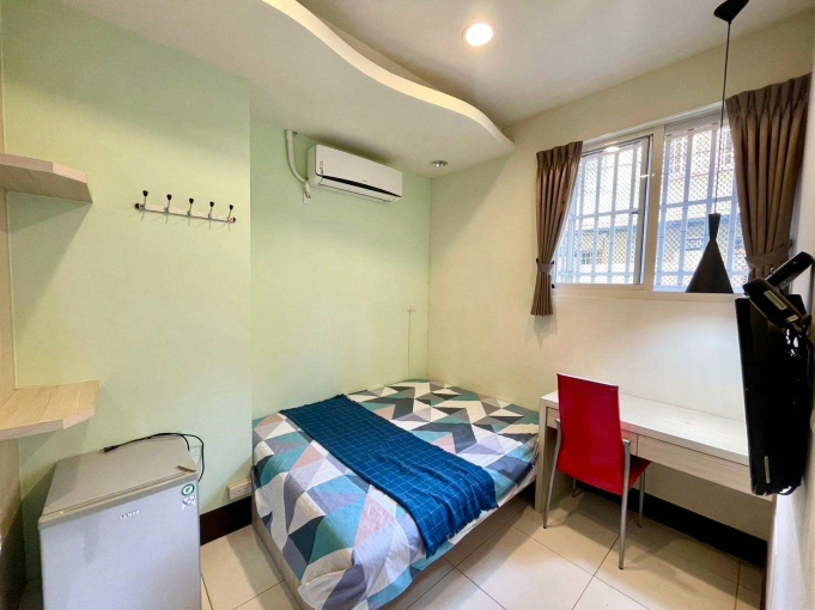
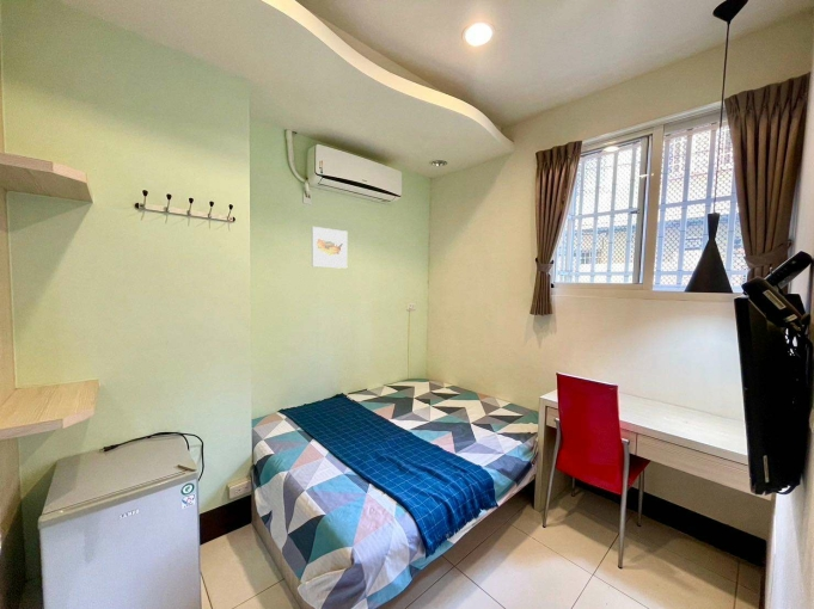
+ wall art [311,226,349,270]
